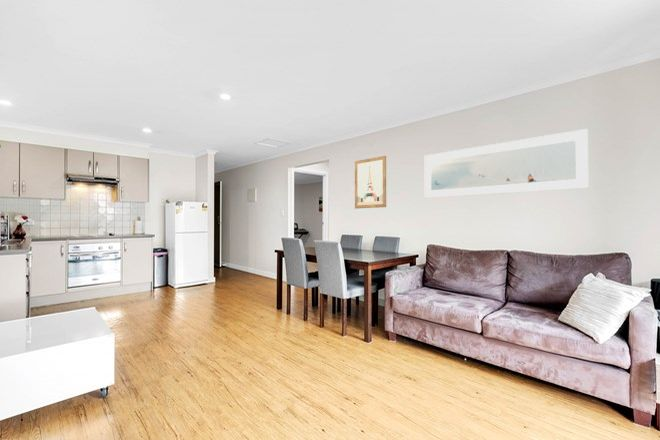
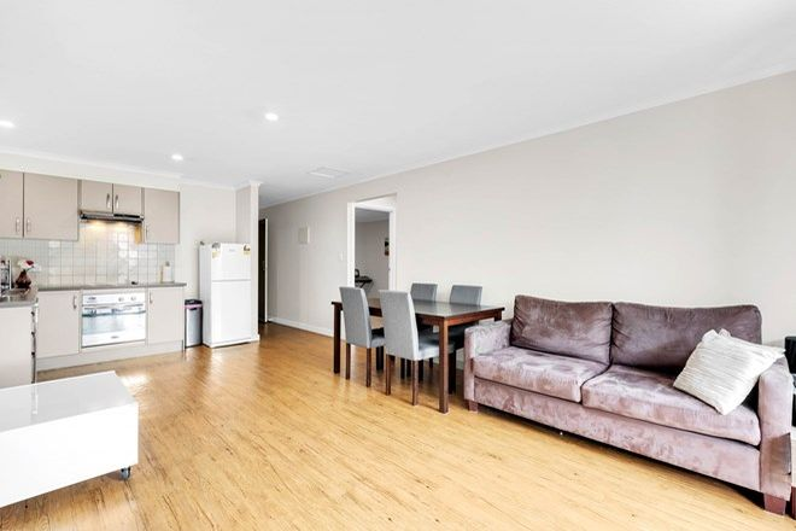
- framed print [424,128,589,199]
- wall art [354,155,387,209]
